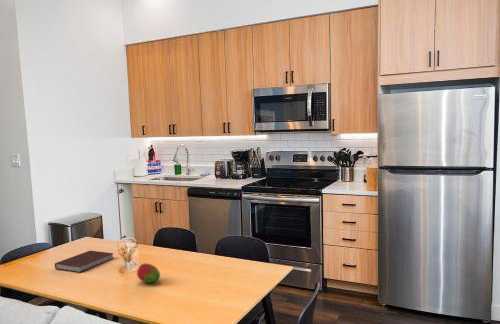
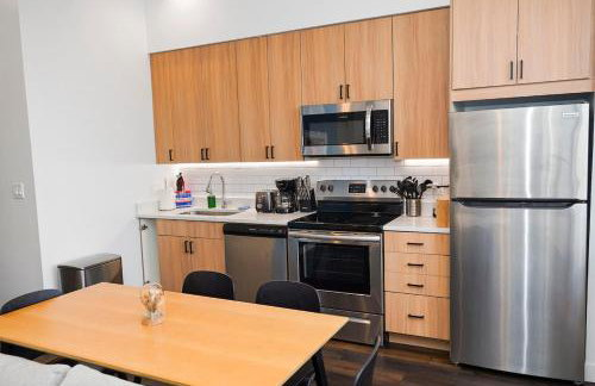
- fruit [136,262,161,284]
- notebook [54,250,115,273]
